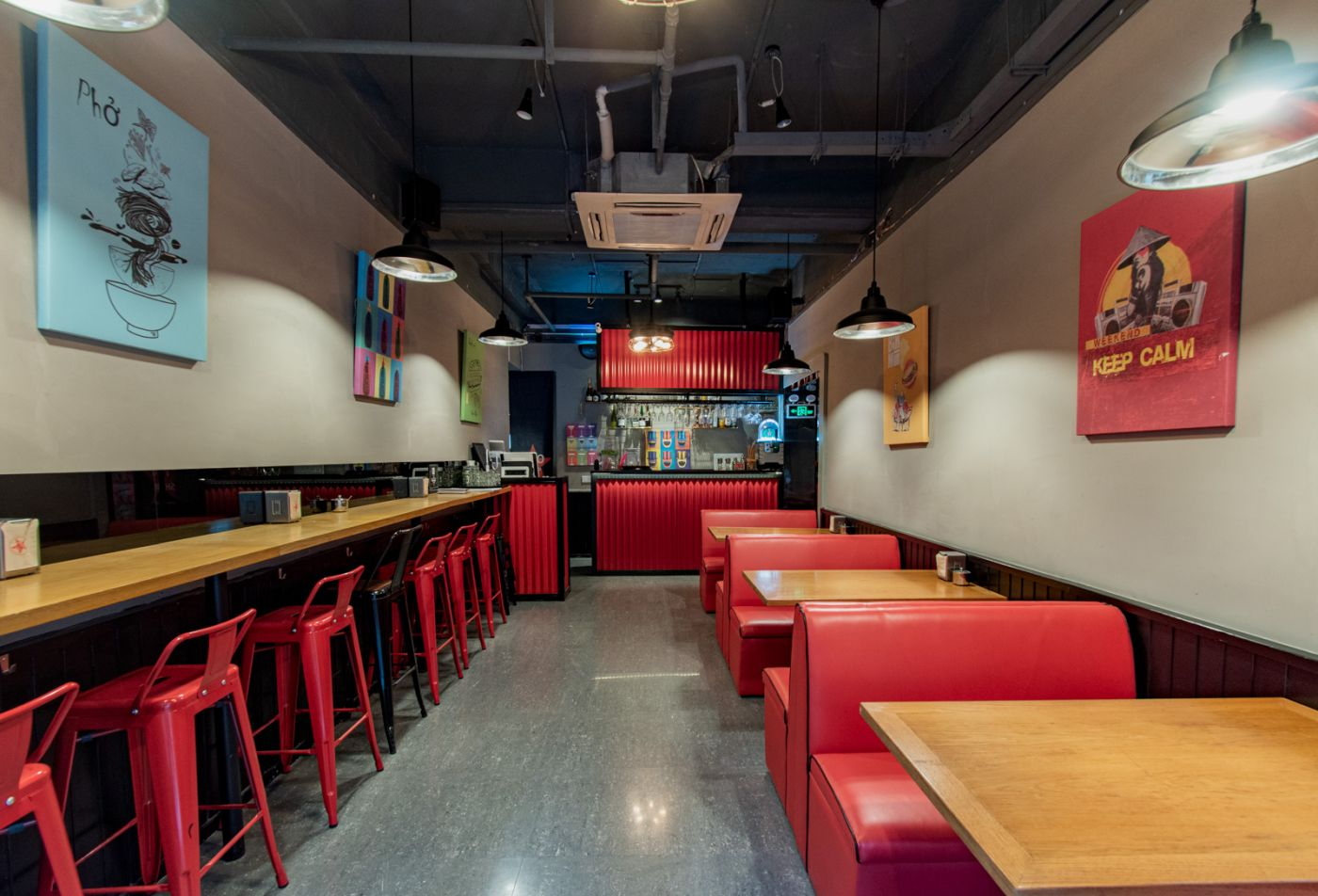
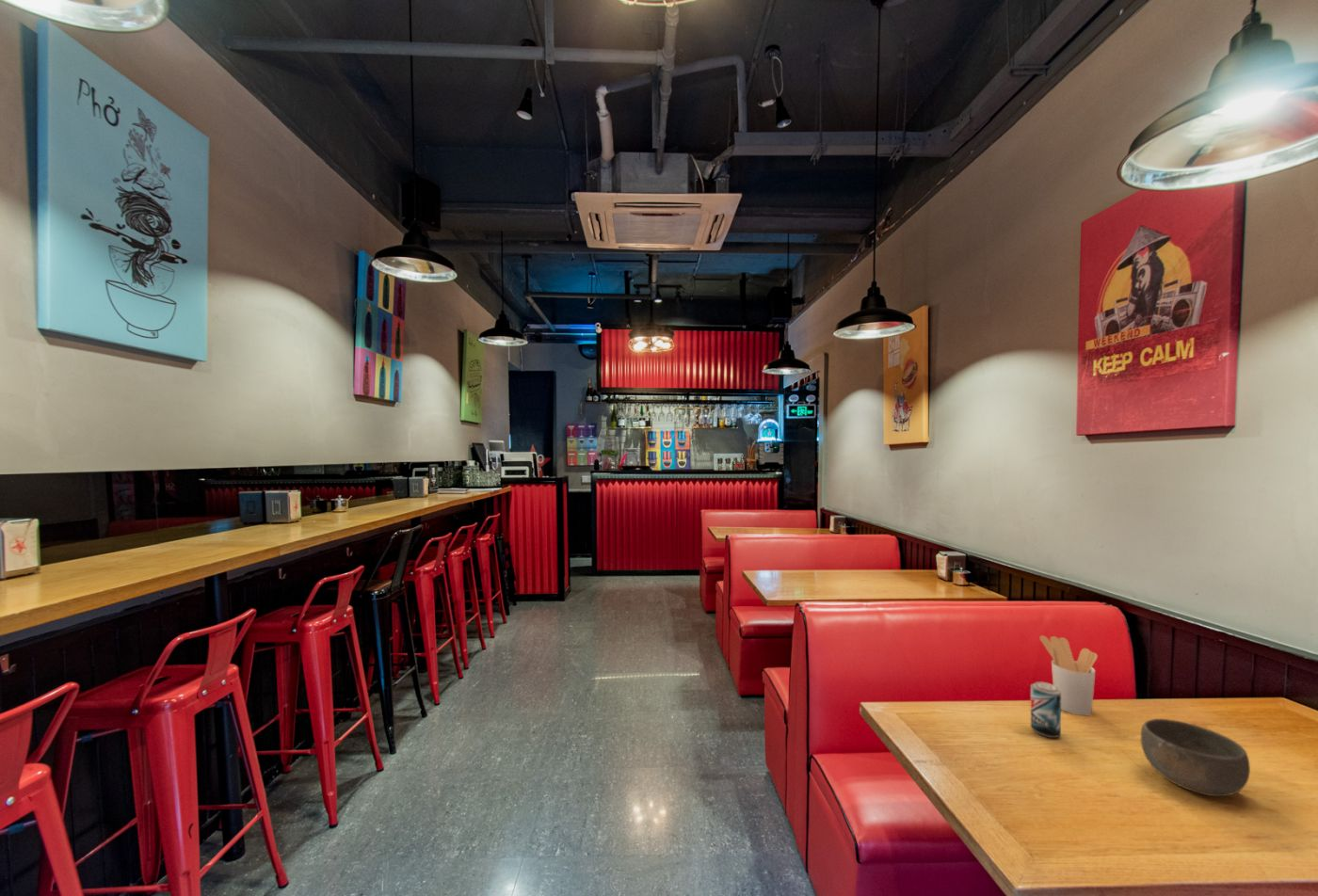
+ bowl [1140,718,1251,797]
+ utensil holder [1038,634,1099,716]
+ beer can [1030,680,1062,739]
